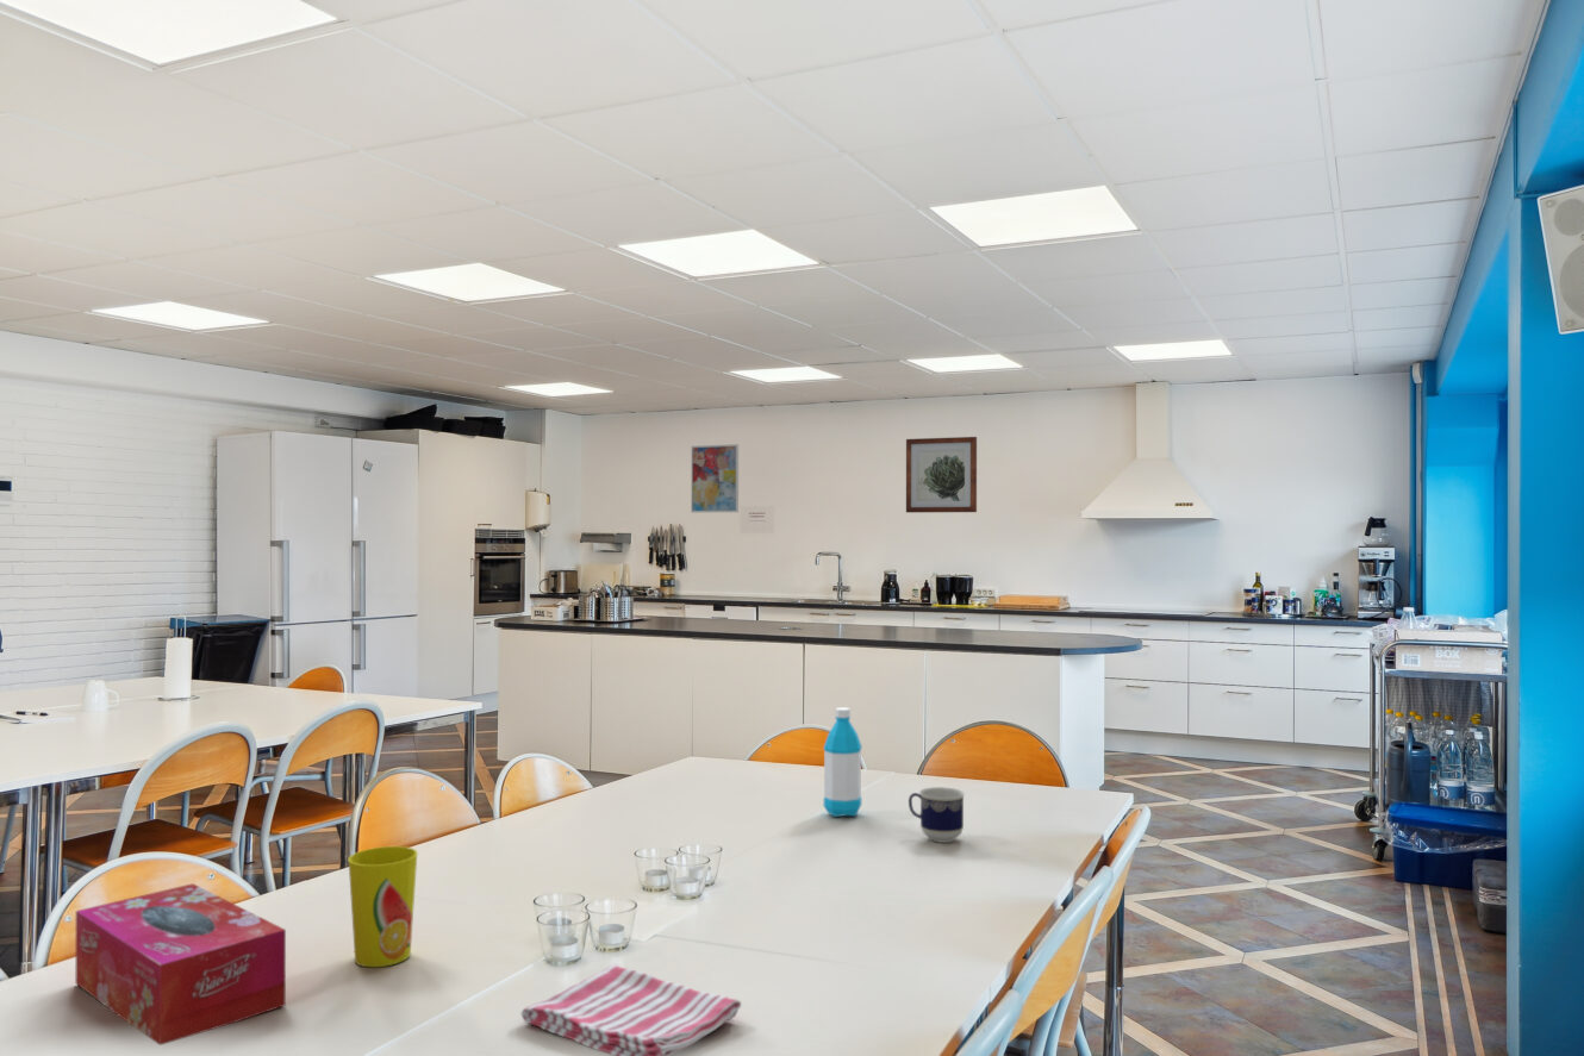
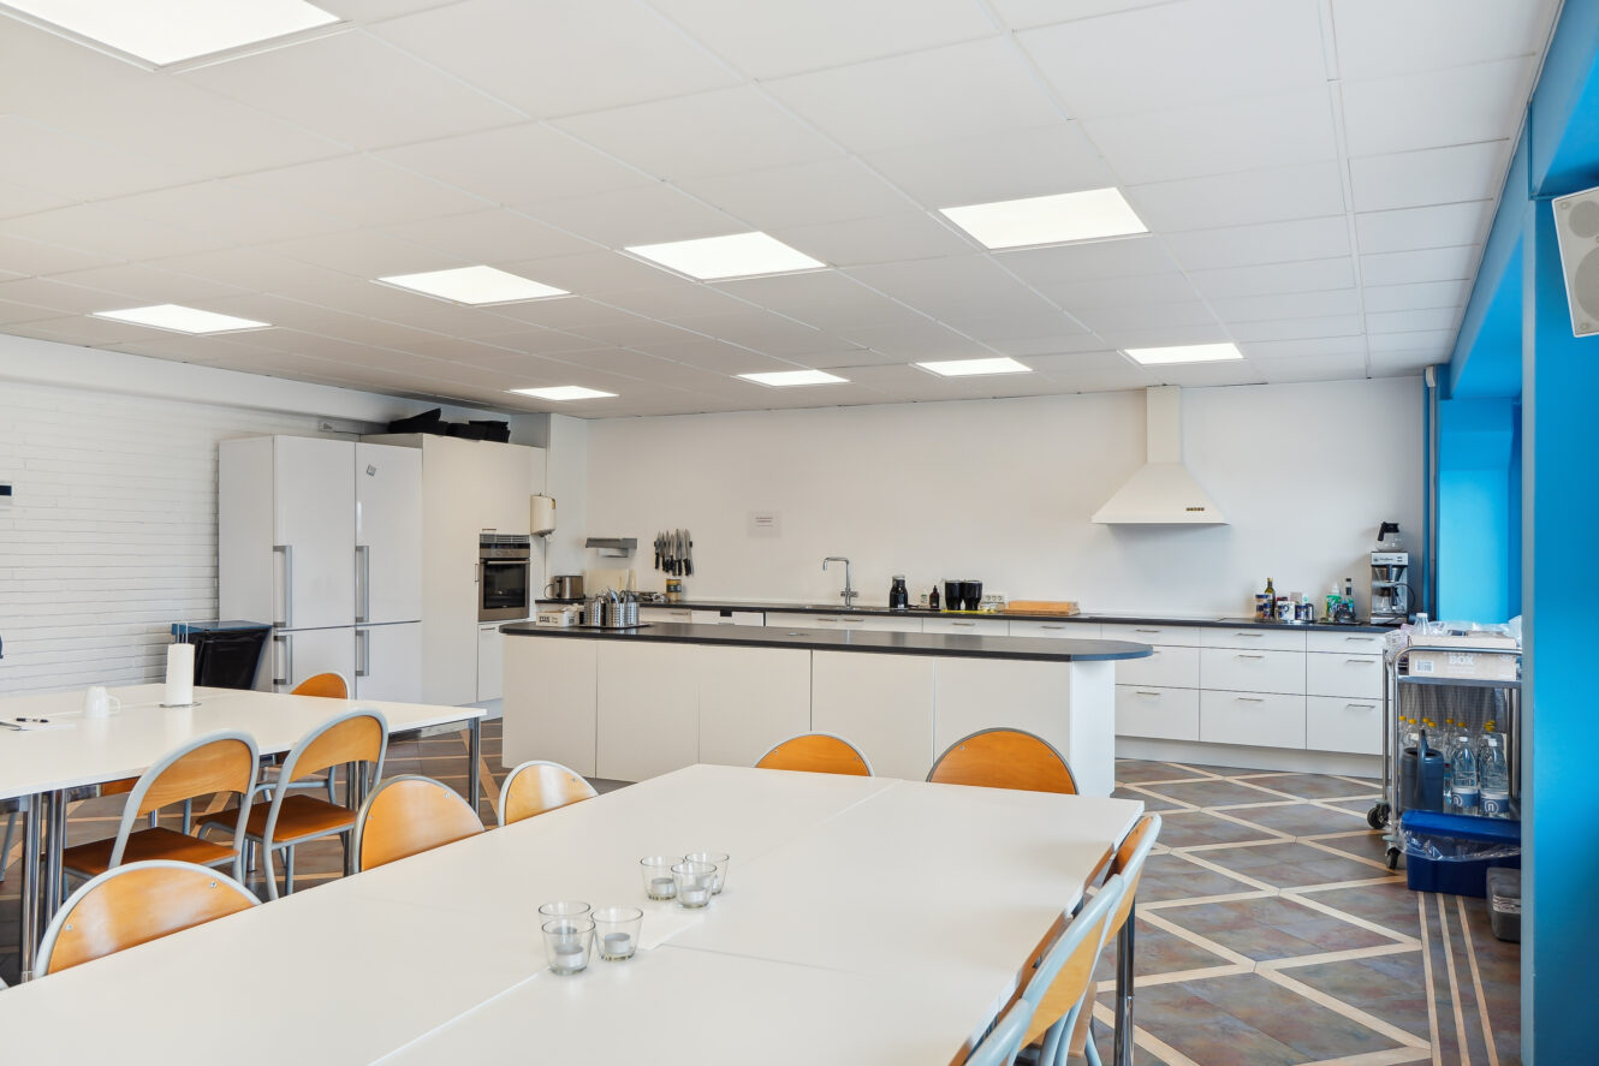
- dish towel [520,963,742,1056]
- wall art [690,443,740,514]
- water bottle [823,706,863,818]
- tissue box [75,882,287,1046]
- cup [347,845,419,968]
- cup [908,786,966,844]
- wall art [905,436,978,513]
